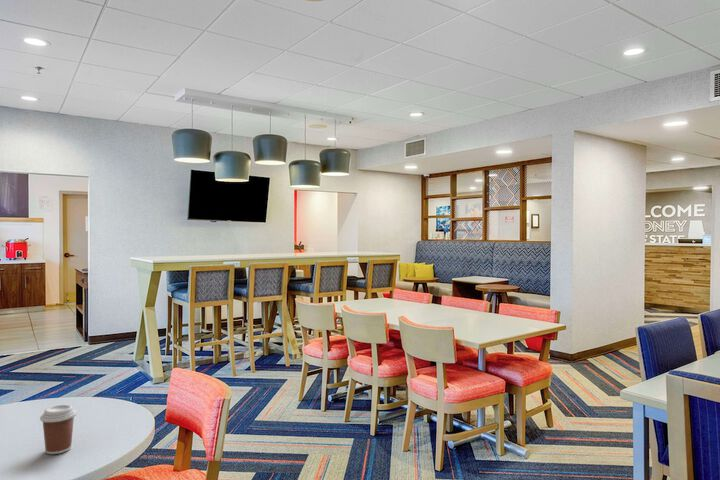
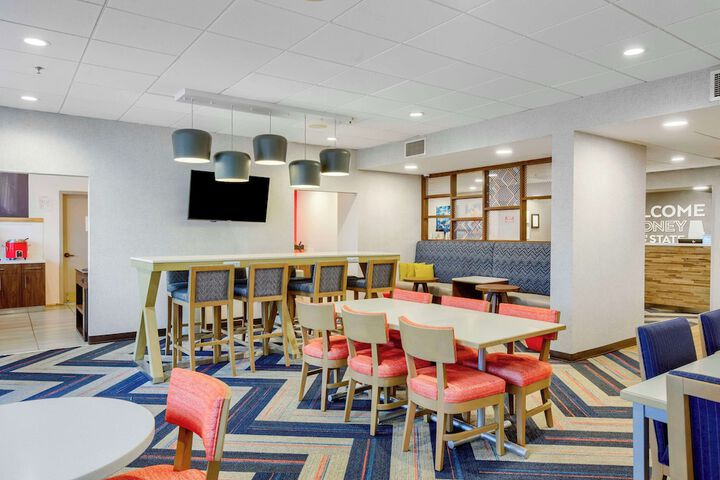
- coffee cup [39,404,78,455]
